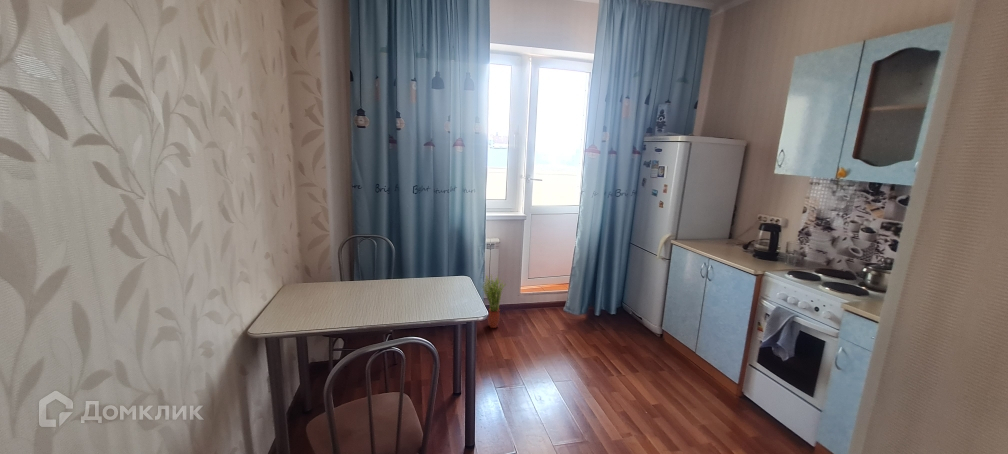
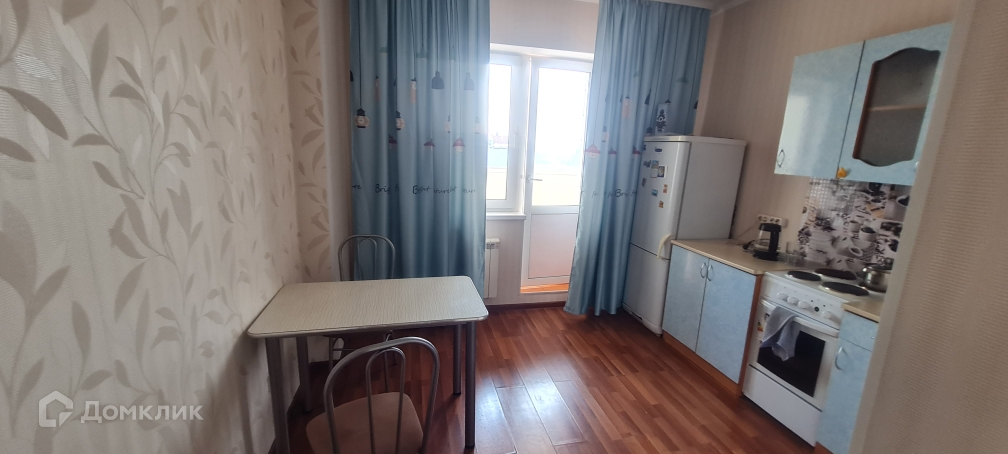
- potted plant [481,274,506,329]
